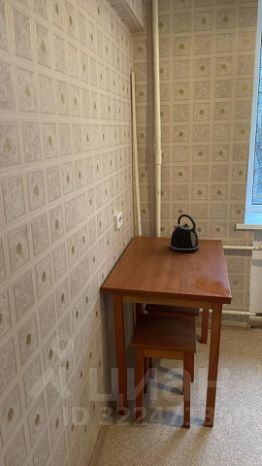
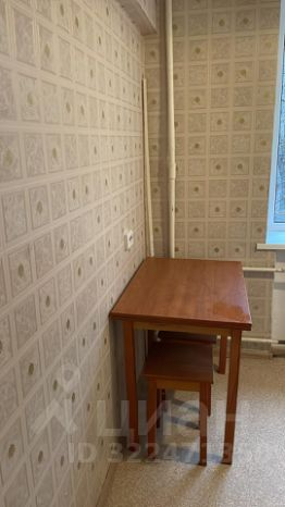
- kettle [169,213,200,253]
